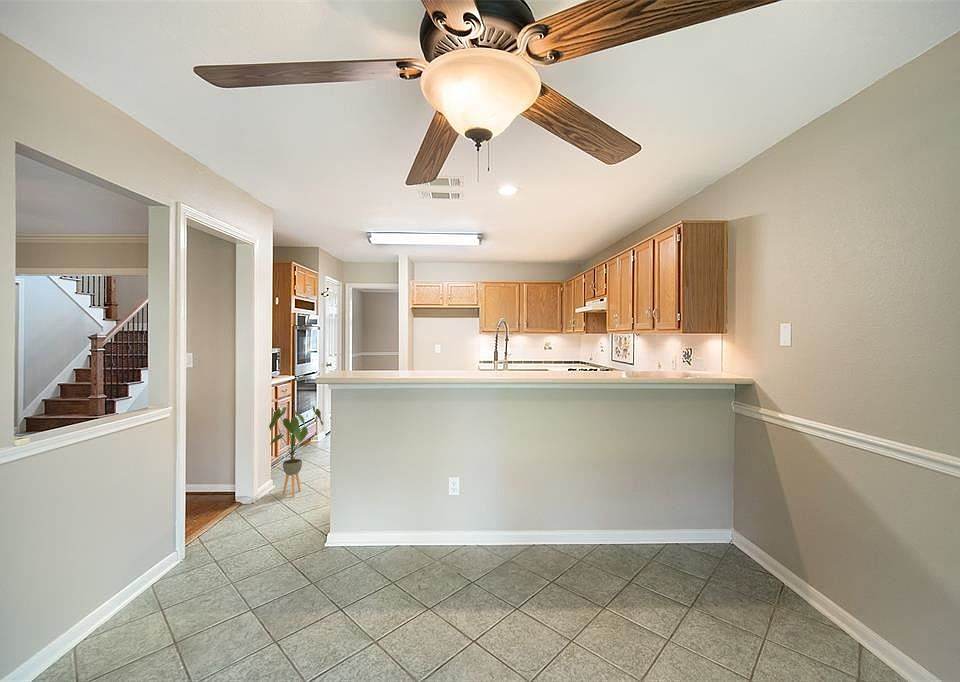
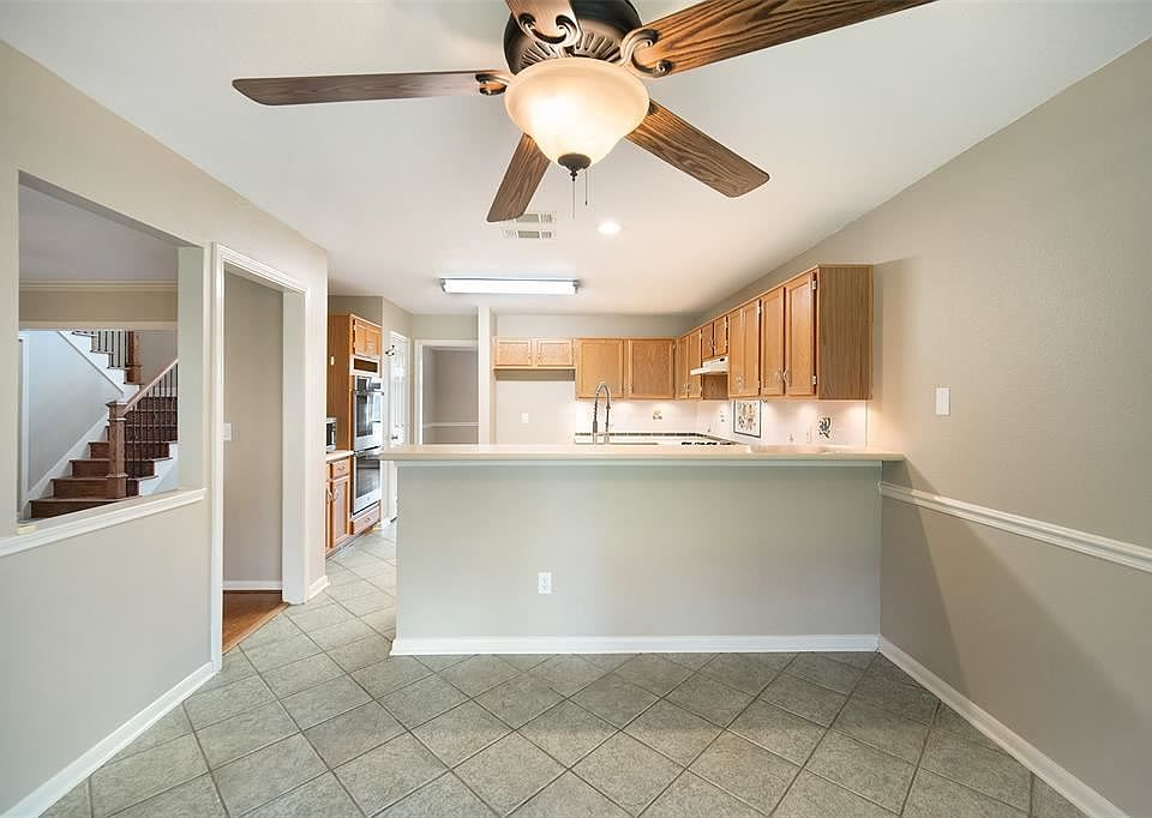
- house plant [268,405,324,498]
